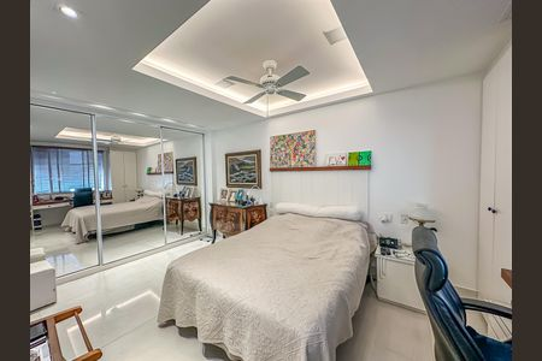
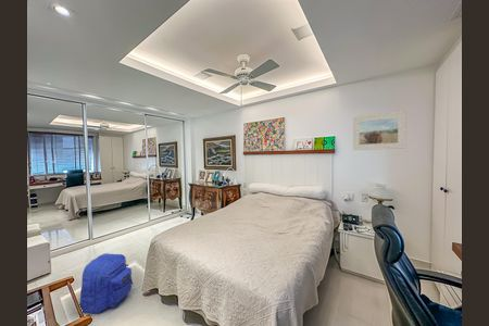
+ backpack [78,252,134,314]
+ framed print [352,110,406,151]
